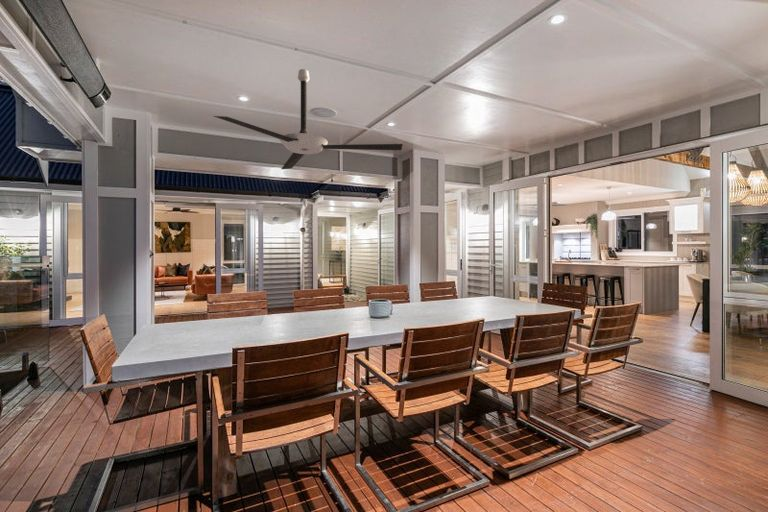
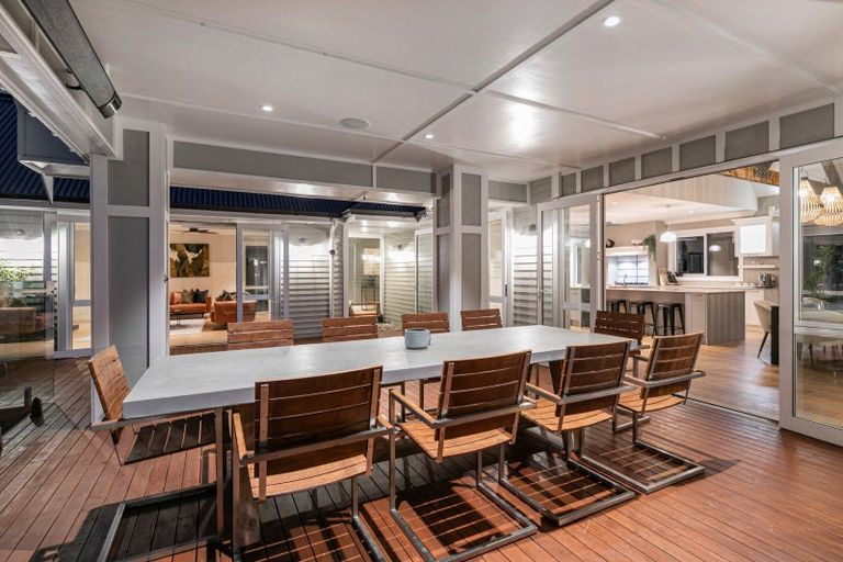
- ceiling fan [213,68,404,170]
